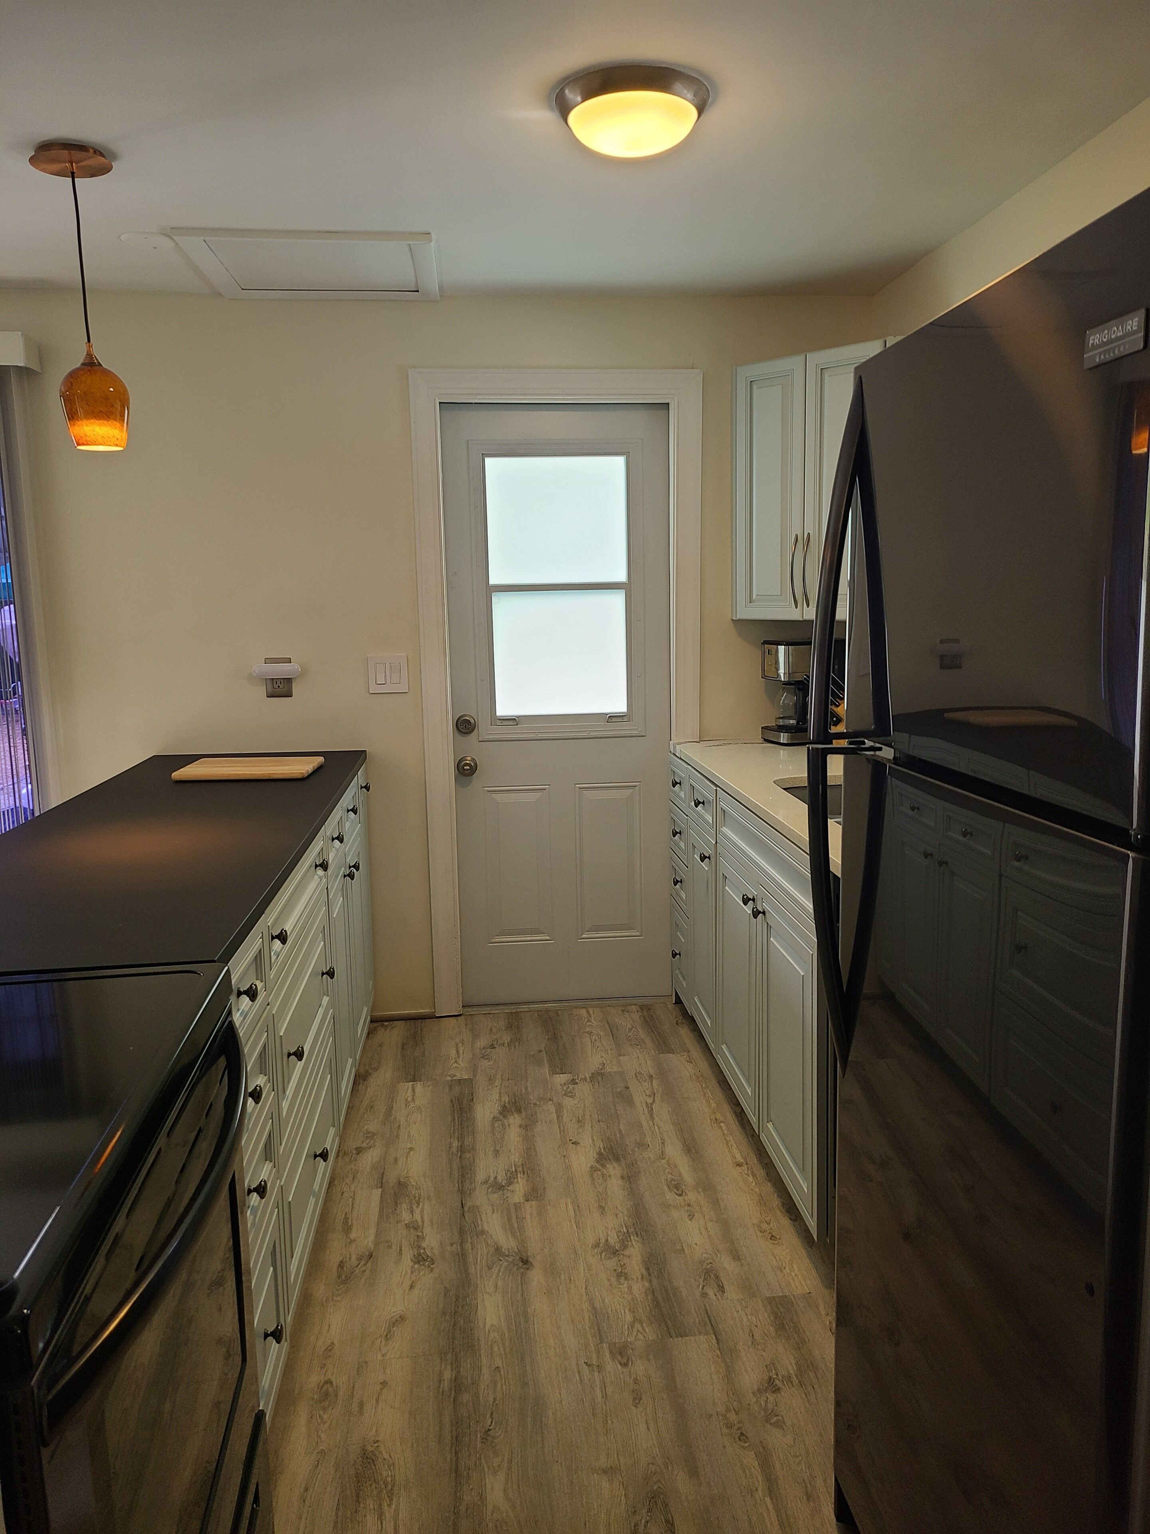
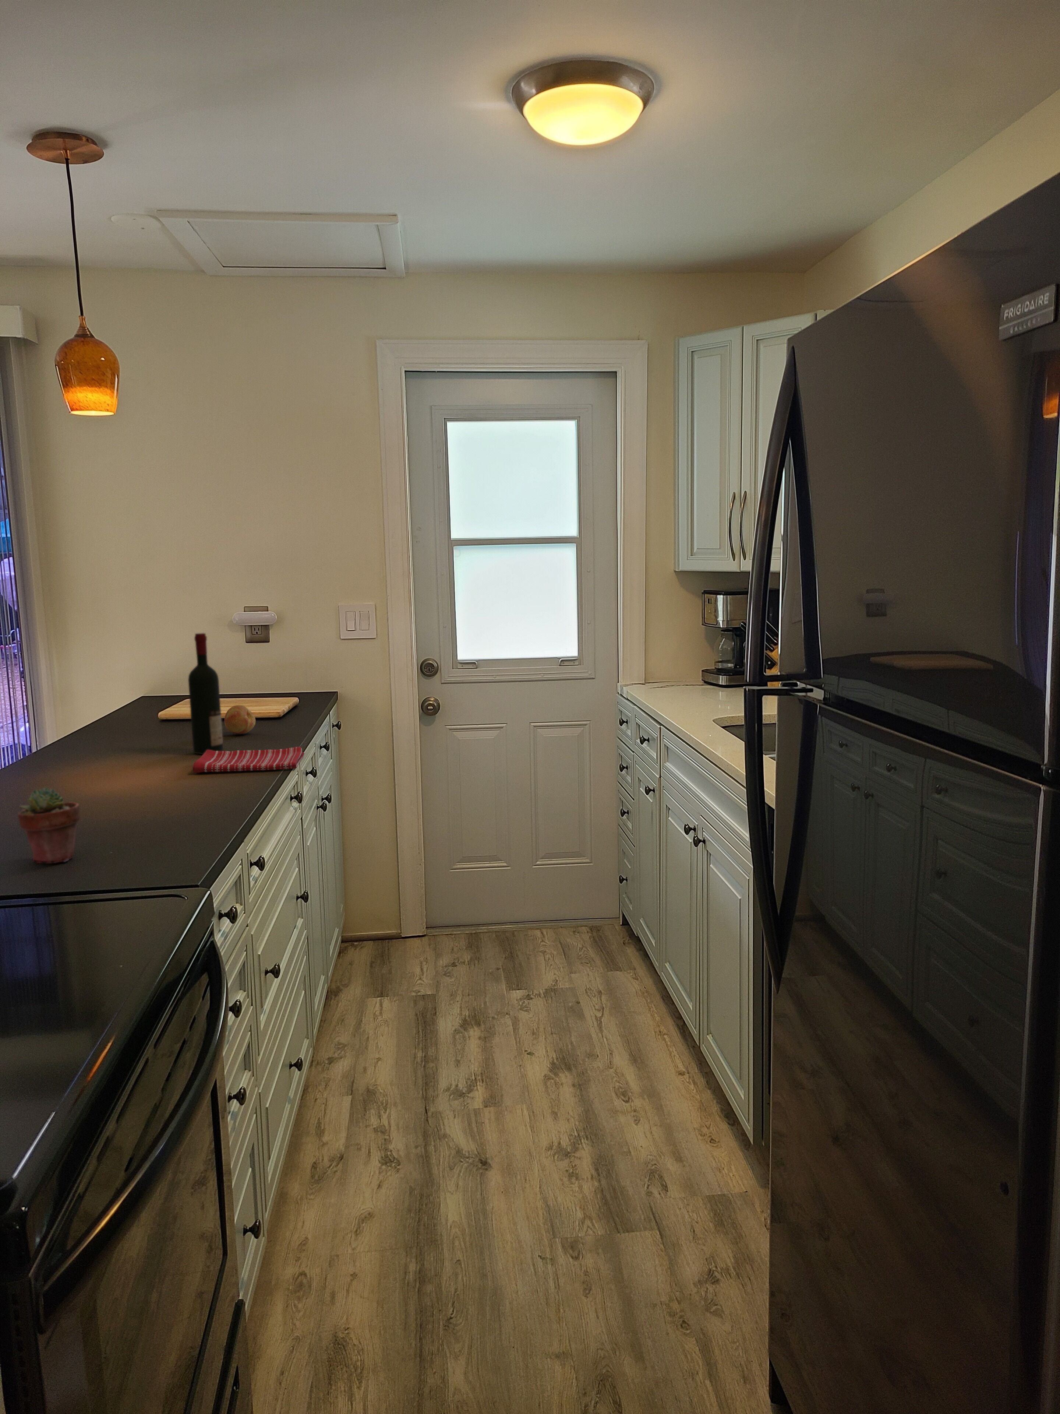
+ alcohol [188,632,224,755]
+ dish towel [193,746,305,774]
+ potted succulent [18,786,81,864]
+ fruit [224,705,256,735]
